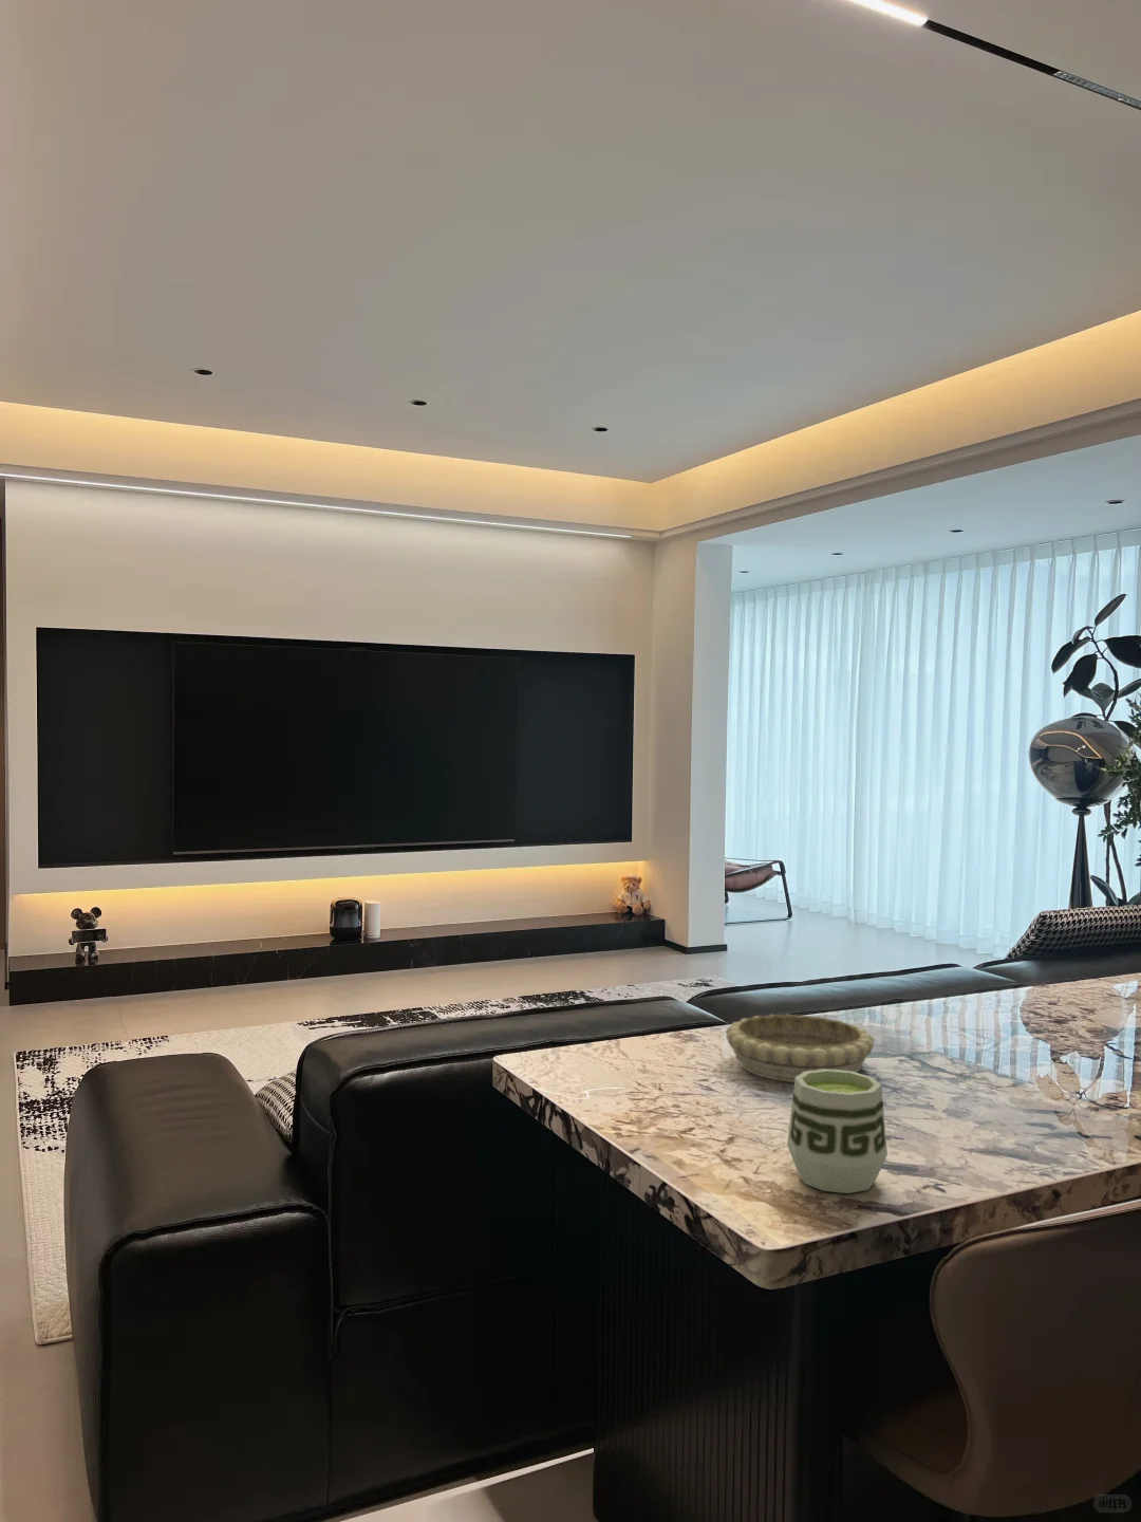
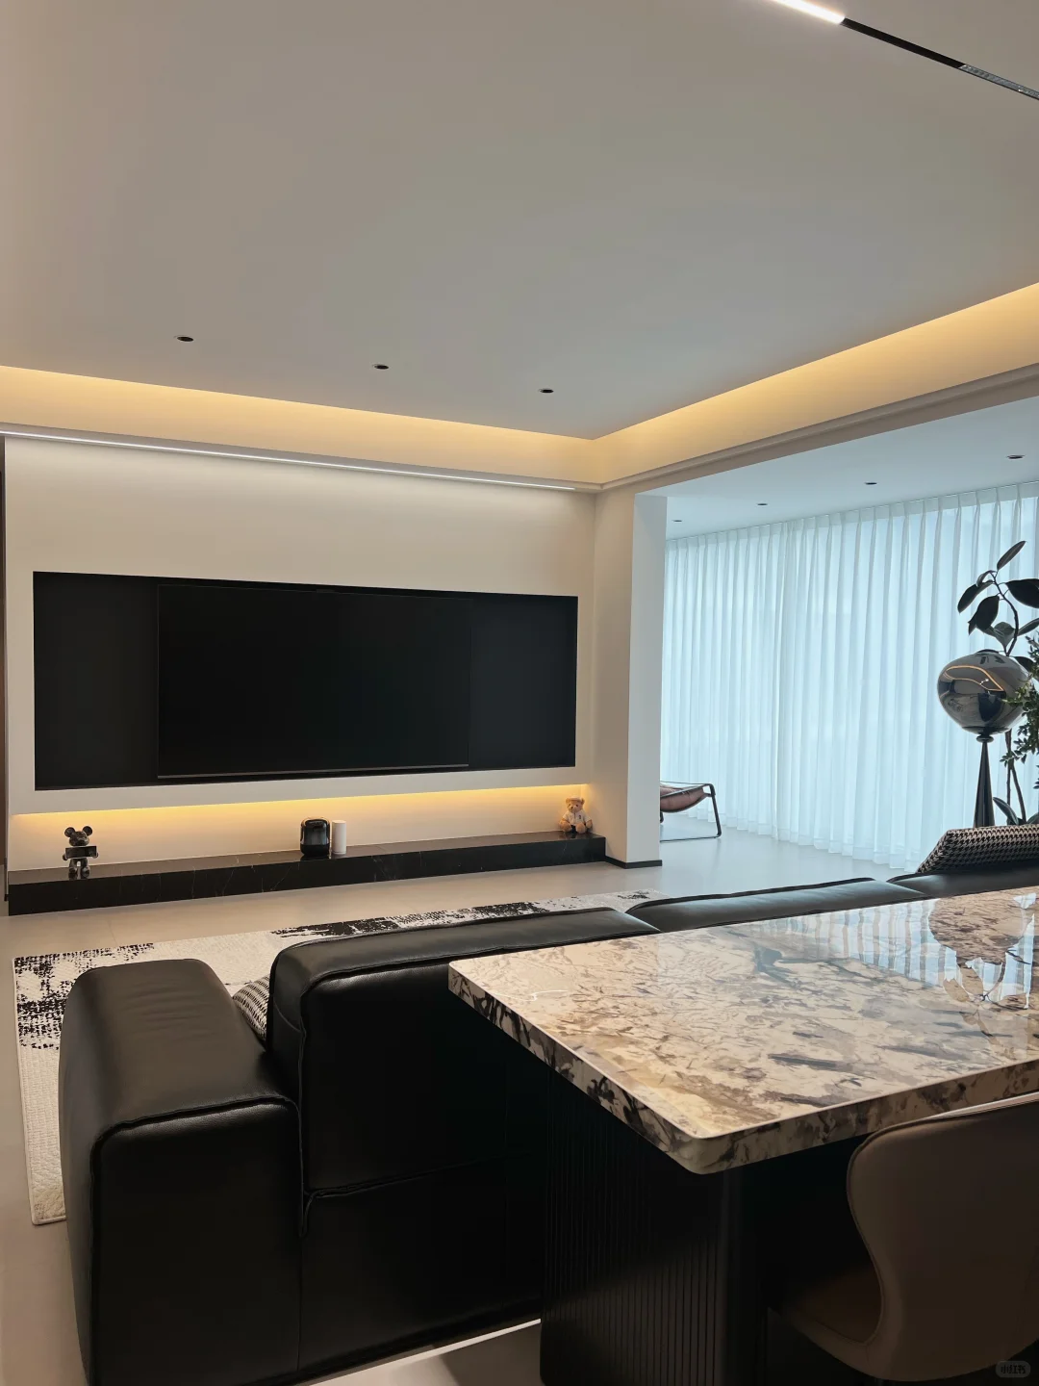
- cup [786,1070,888,1195]
- decorative bowl [725,1013,875,1083]
